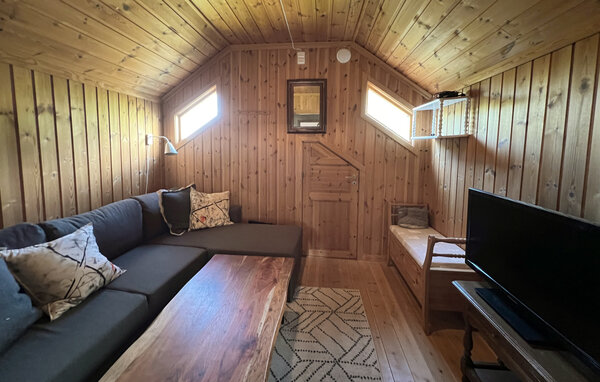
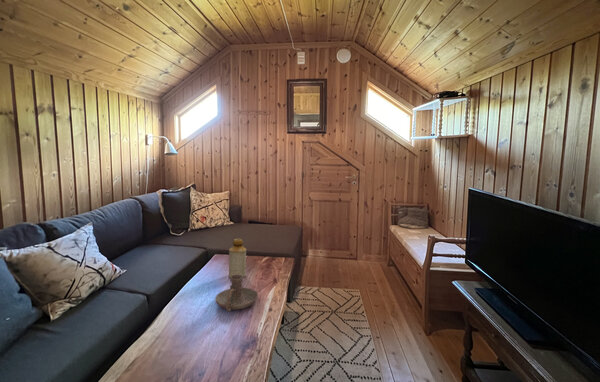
+ candle holder [214,275,259,313]
+ bottle [228,238,247,279]
